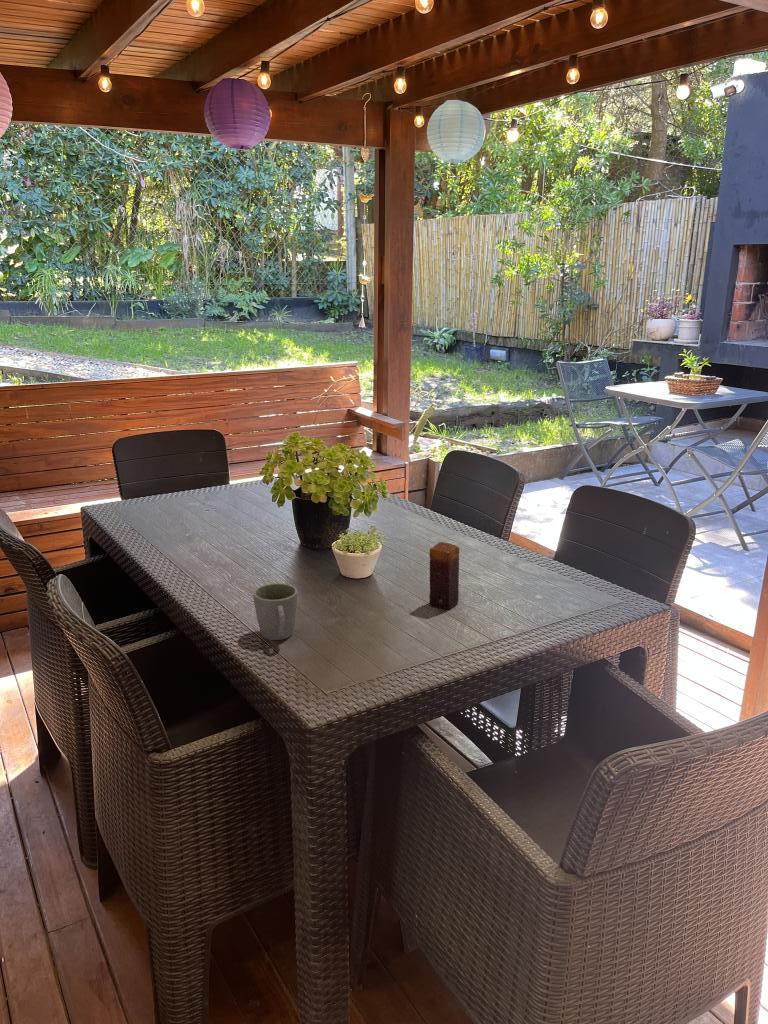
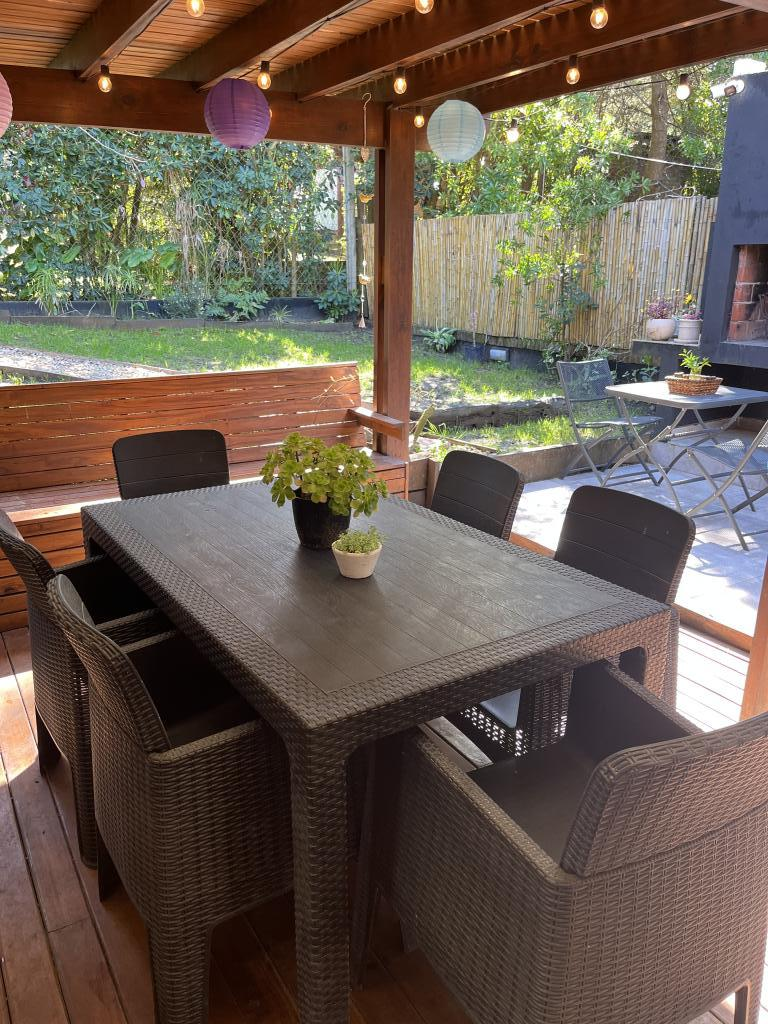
- candle [428,541,461,611]
- mug [252,582,298,641]
